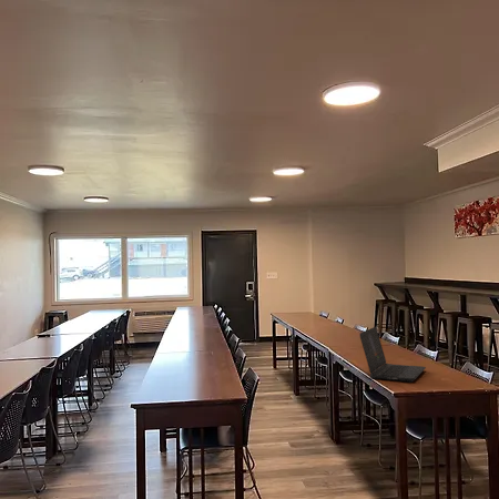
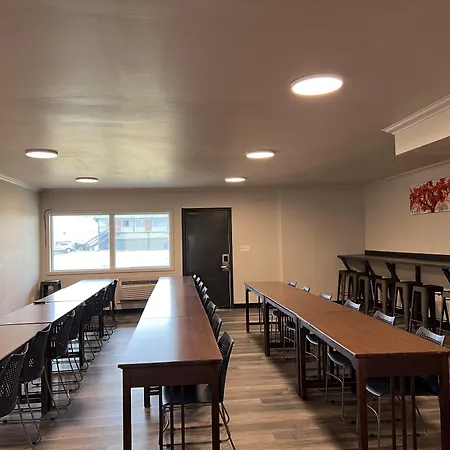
- laptop computer [358,326,427,384]
